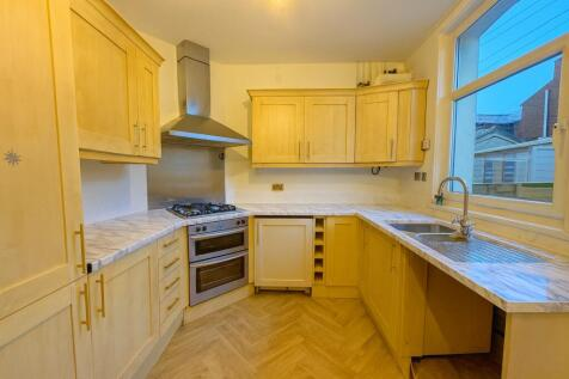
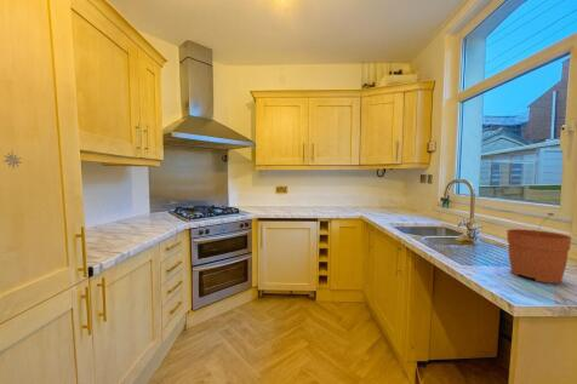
+ plant pot [505,212,573,285]
